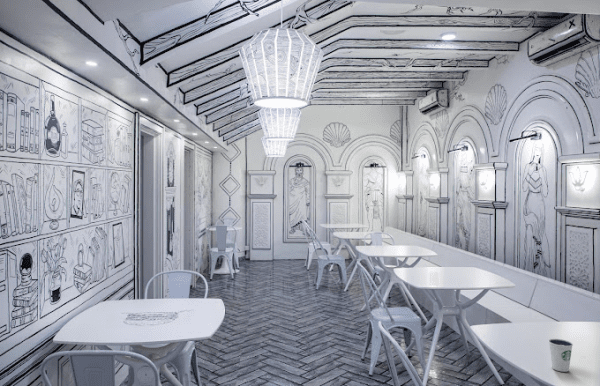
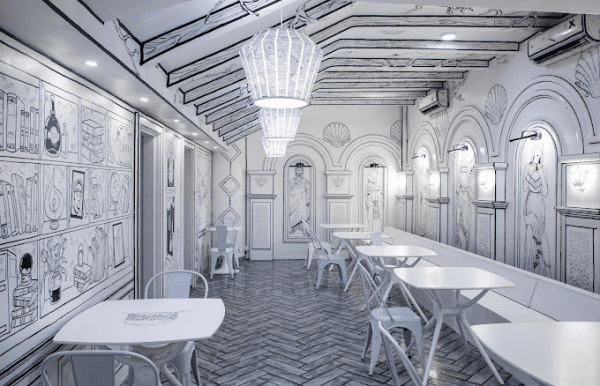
- dixie cup [548,338,574,373]
